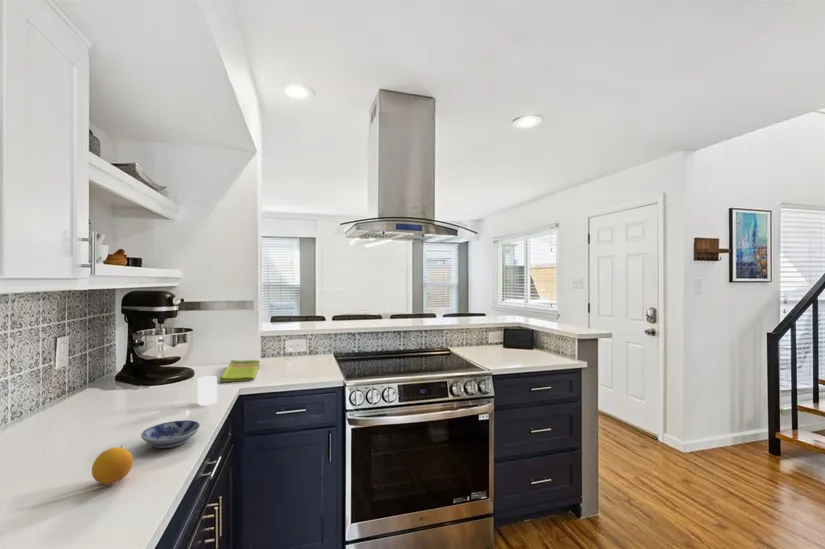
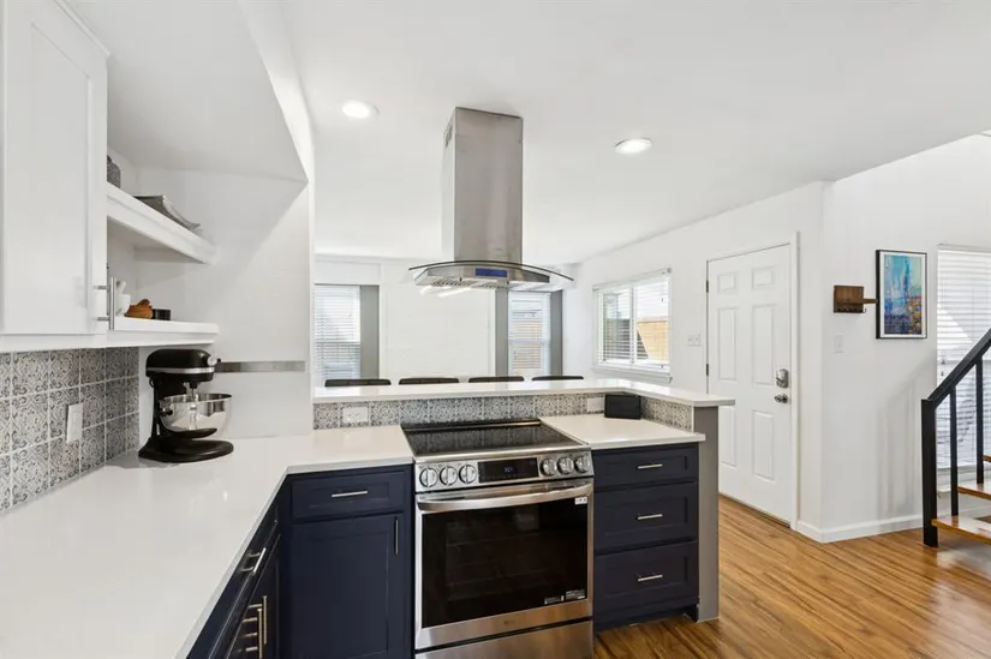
- fruit [91,445,134,485]
- cup [196,375,218,406]
- bowl [140,419,201,449]
- dish towel [219,359,261,383]
